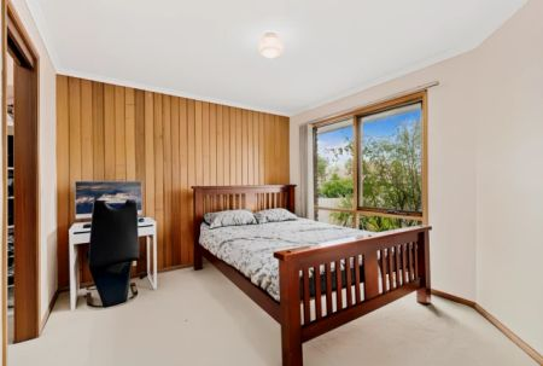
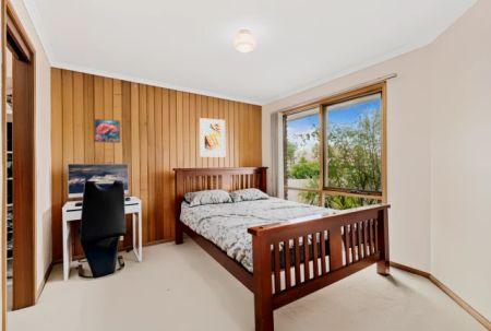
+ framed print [93,118,121,144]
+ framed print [199,117,226,157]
